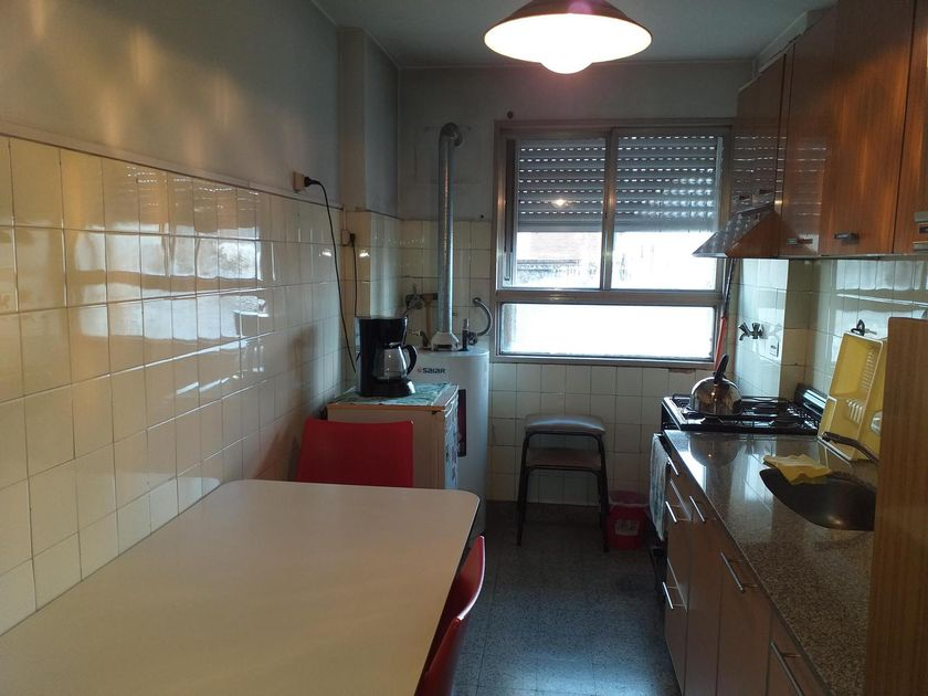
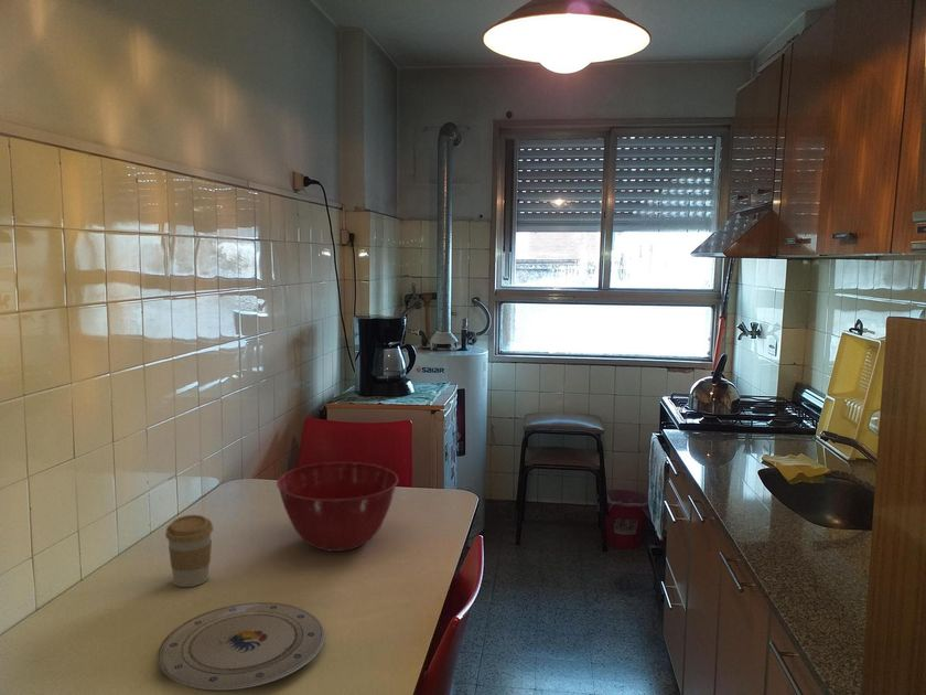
+ coffee cup [164,514,214,588]
+ mixing bowl [276,461,399,553]
+ plate [157,601,326,693]
